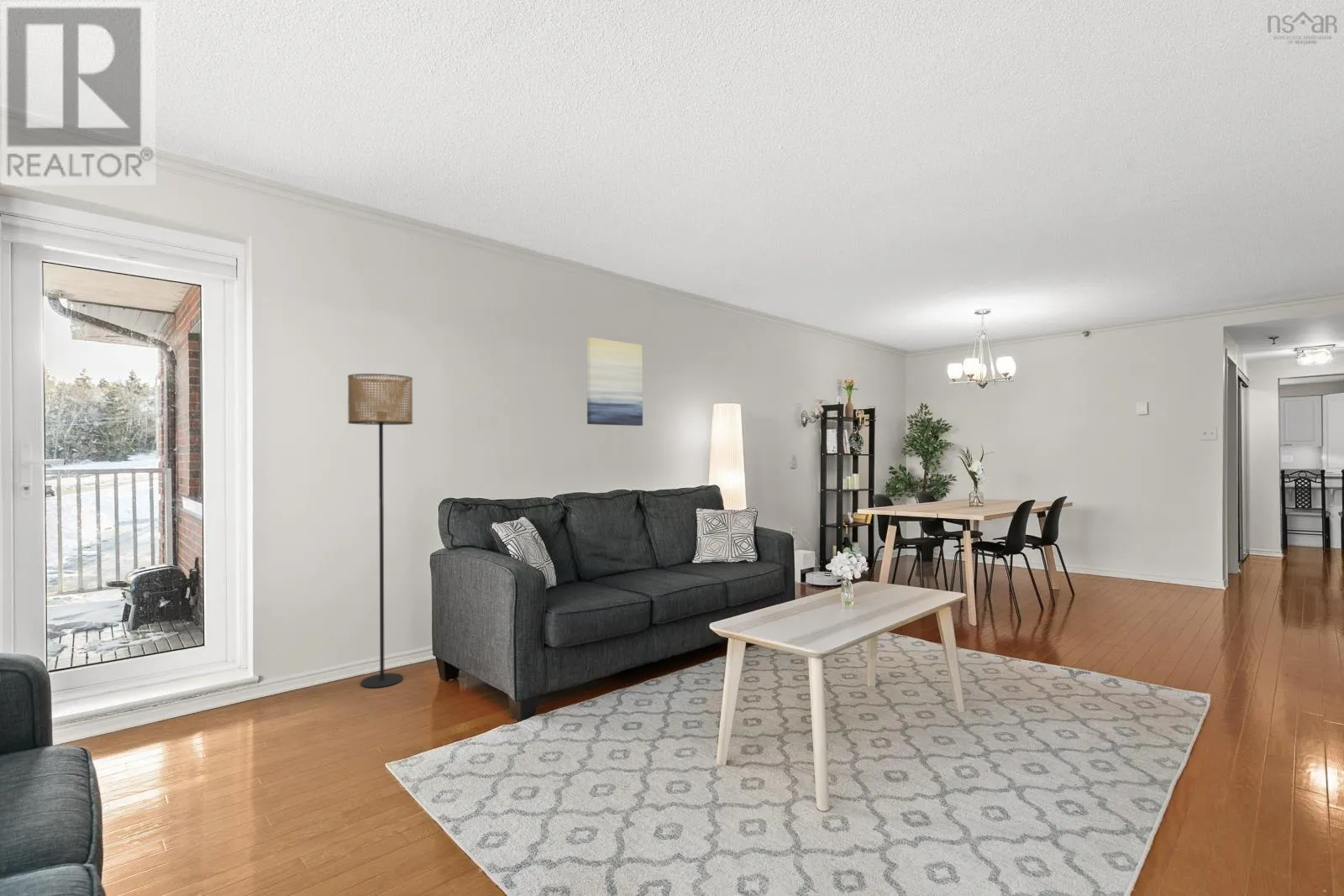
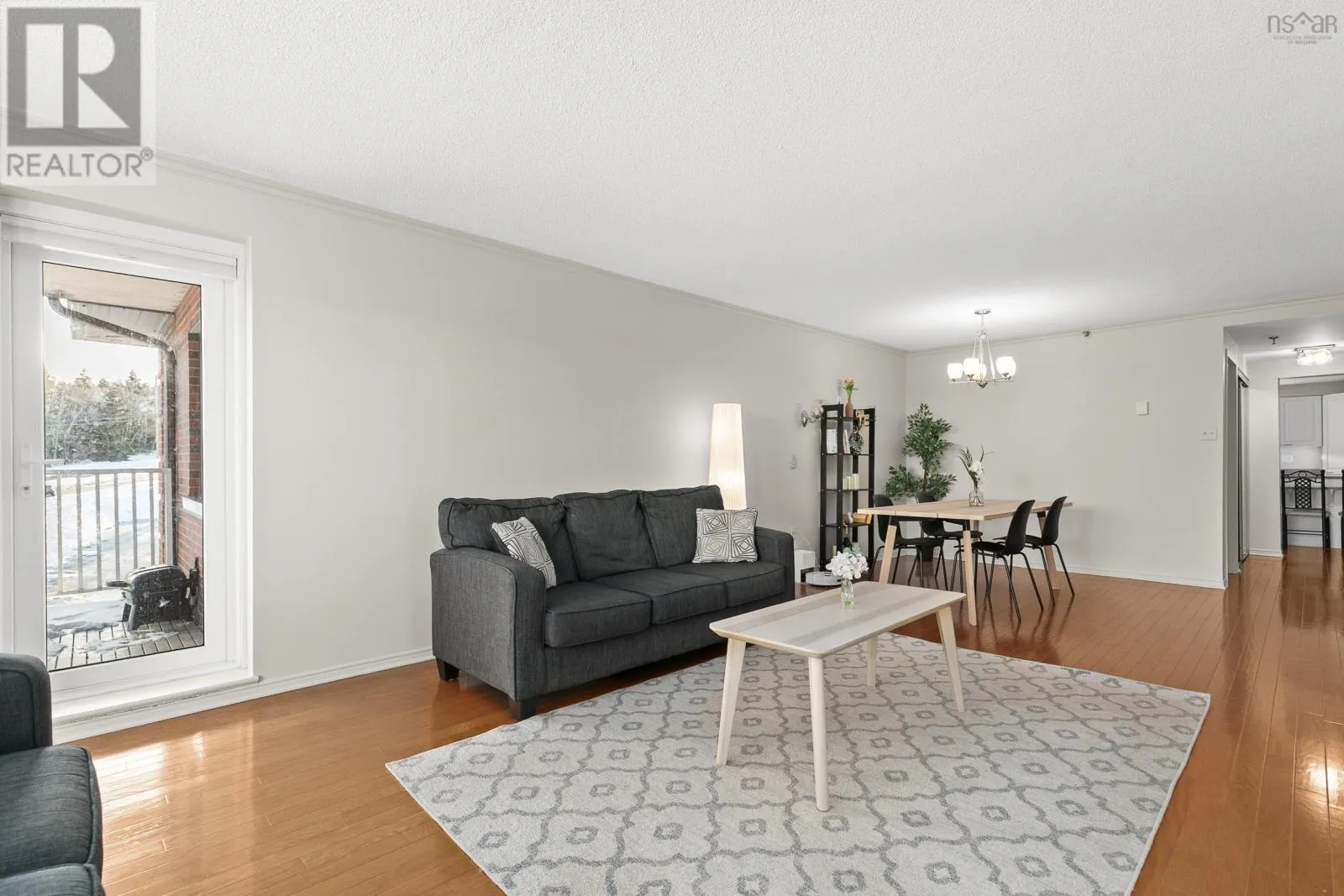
- floor lamp [347,373,413,689]
- wall art [586,337,643,427]
